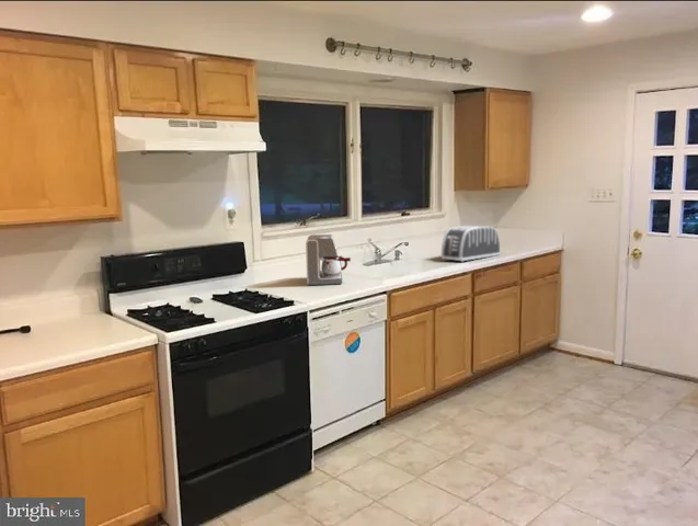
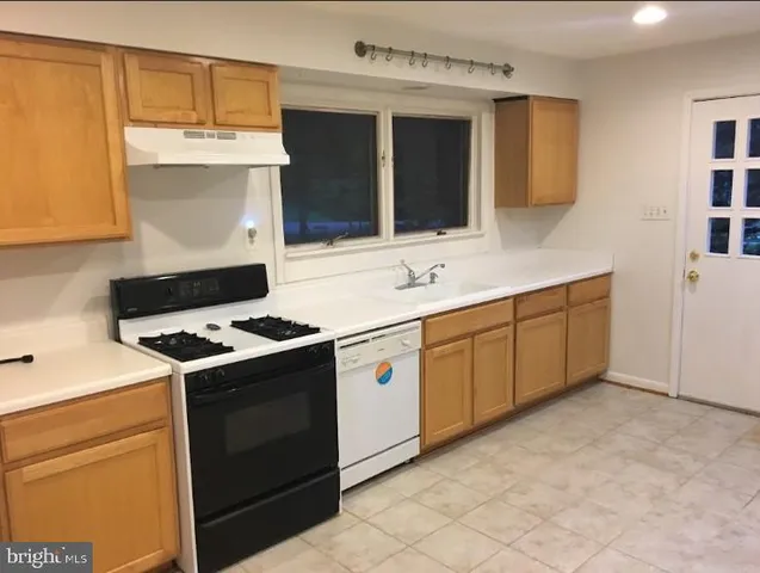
- coffee maker [305,233,352,286]
- toaster [439,225,502,263]
